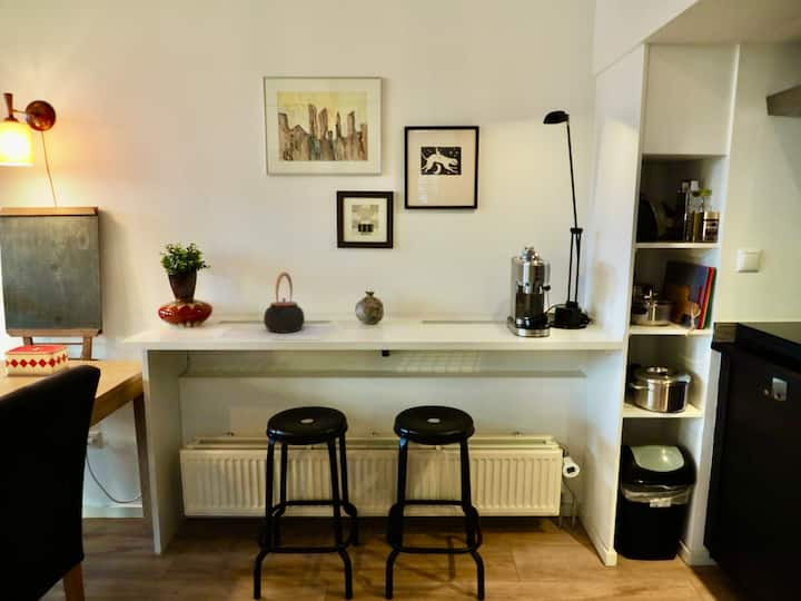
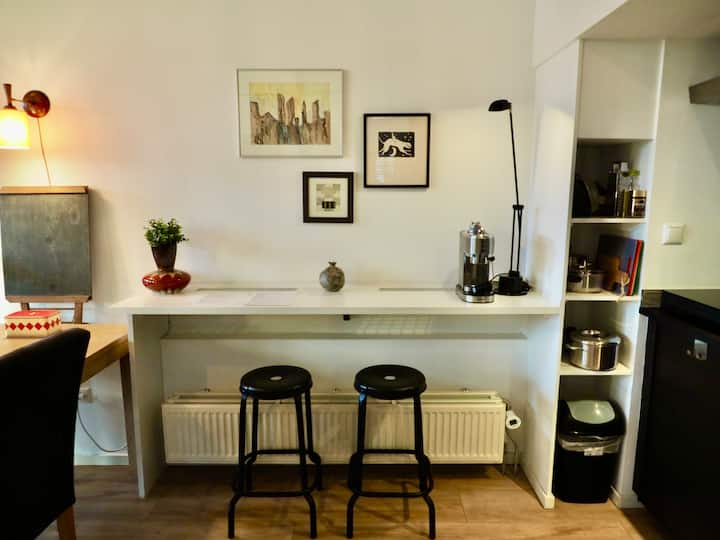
- teapot [263,272,306,334]
